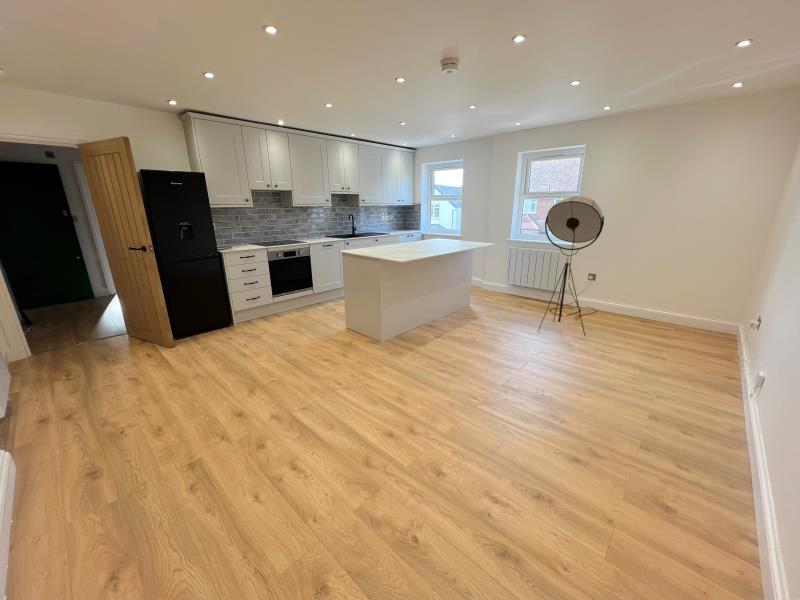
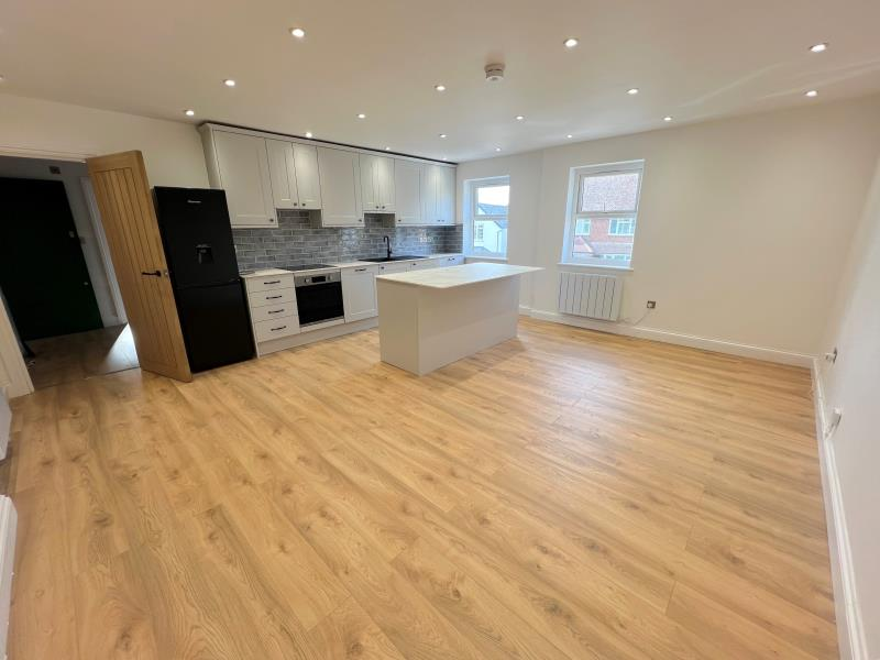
- floor lamp [537,195,605,336]
